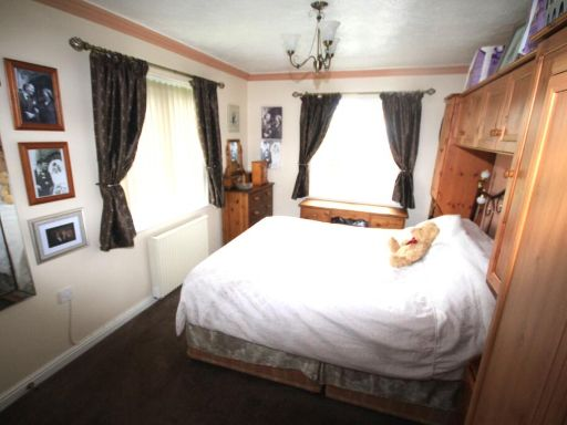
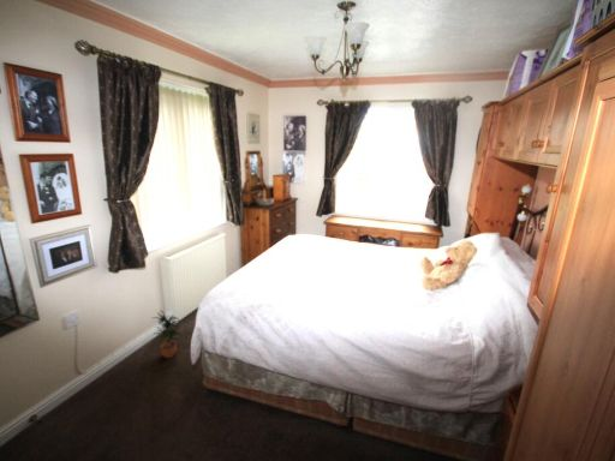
+ potted plant [151,309,183,359]
